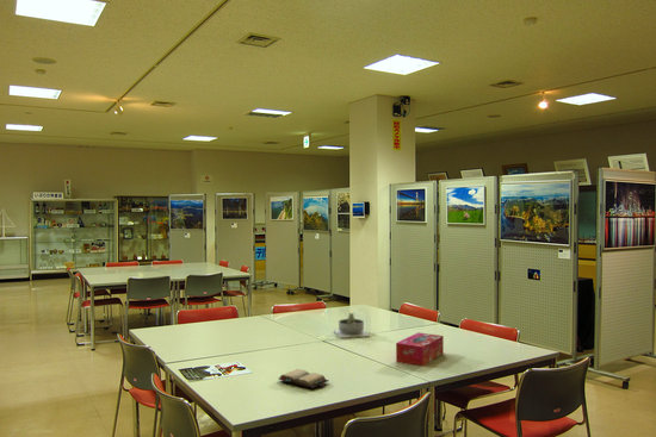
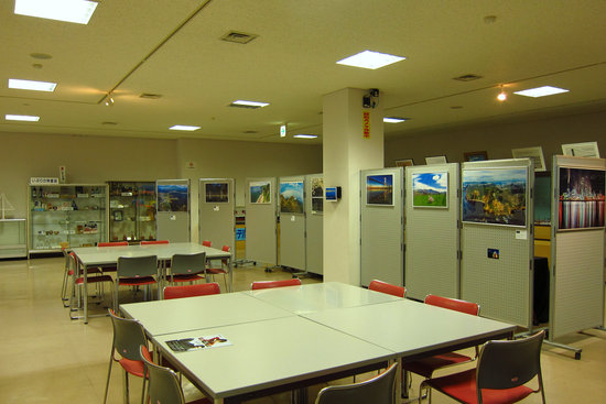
- succulent planter [333,312,371,339]
- tissue box [395,331,445,367]
- hardback book [278,368,330,389]
